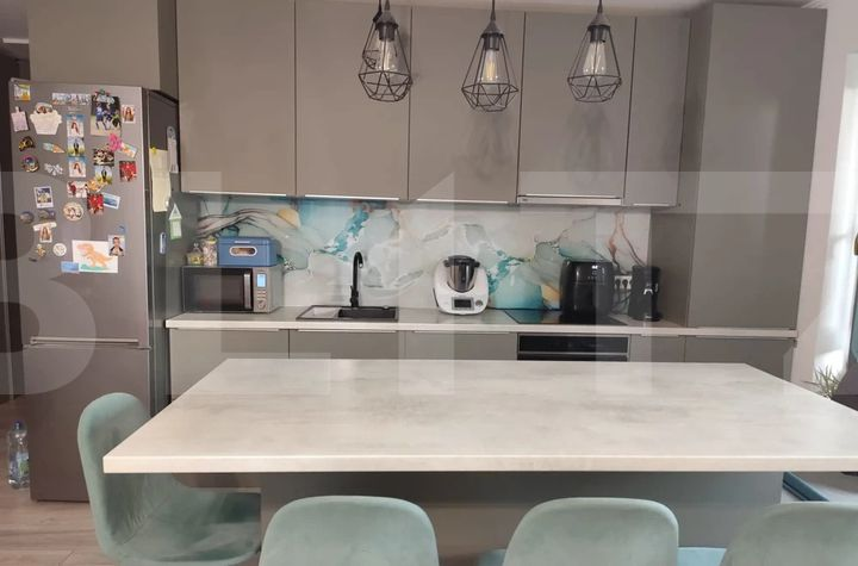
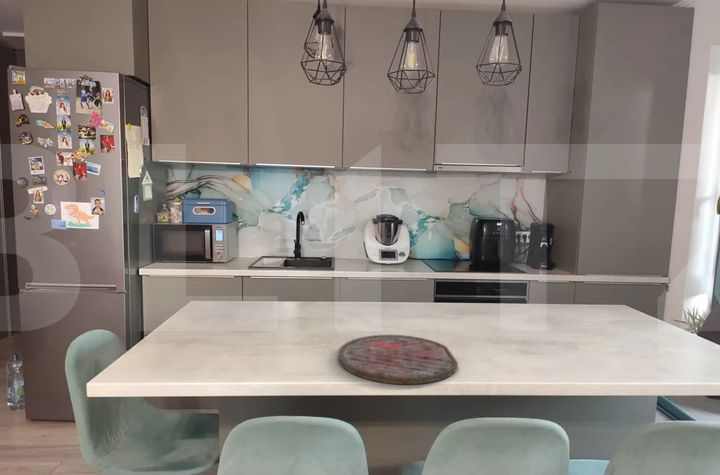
+ cutting board [337,334,459,385]
